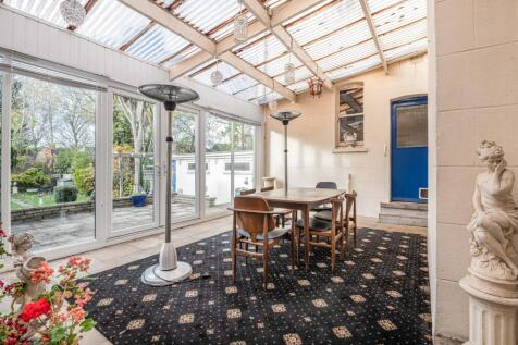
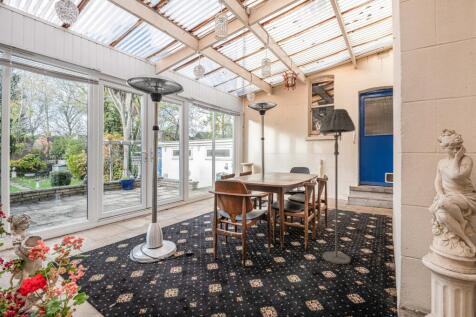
+ floor lamp [318,108,356,265]
